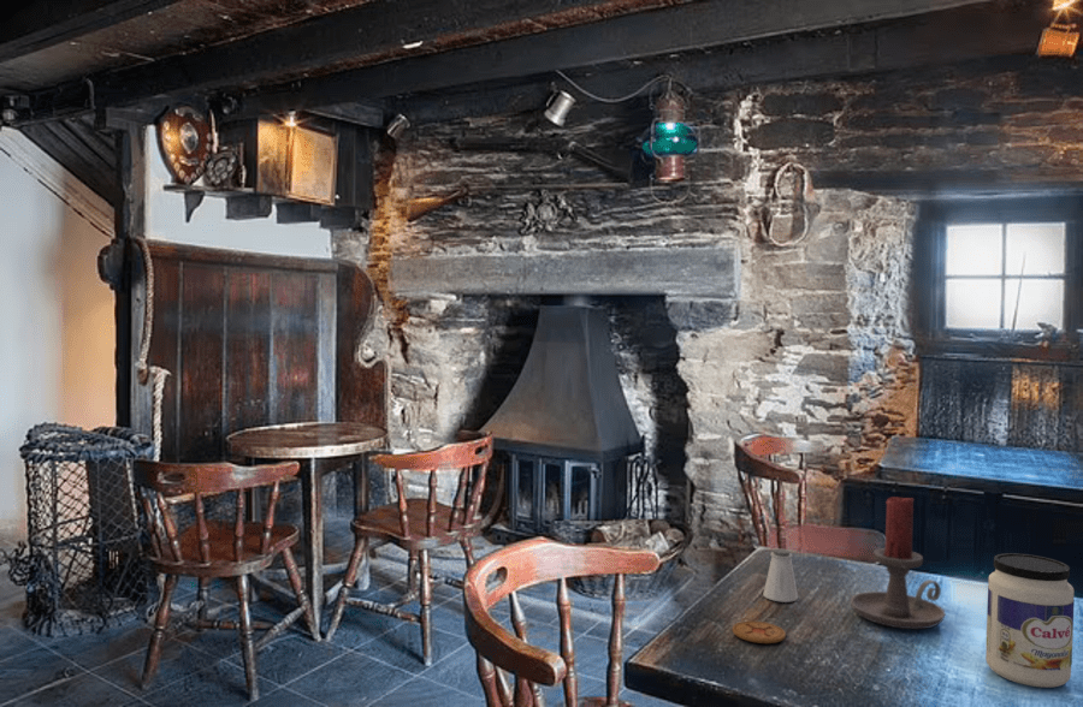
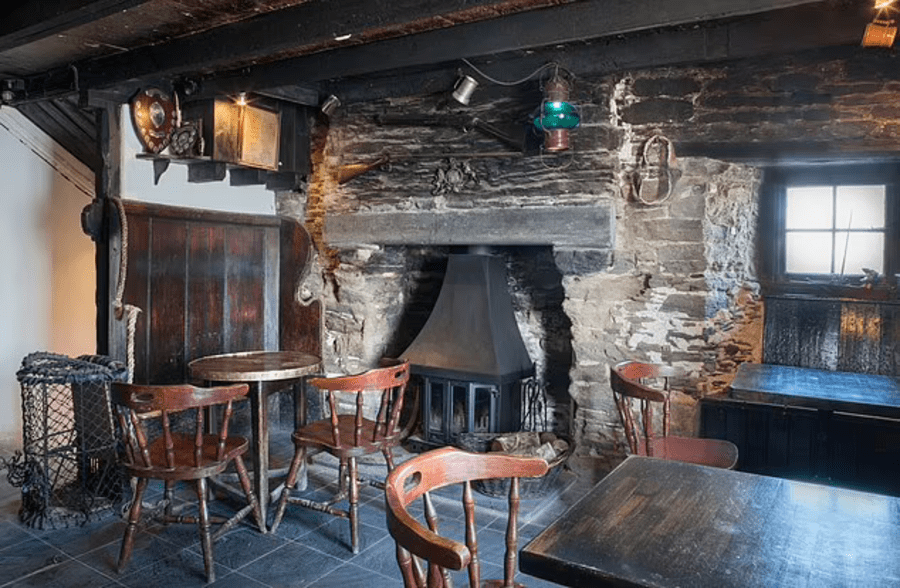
- jar [984,552,1076,689]
- saltshaker [762,548,799,604]
- candle holder [850,495,946,630]
- coaster [732,620,787,644]
